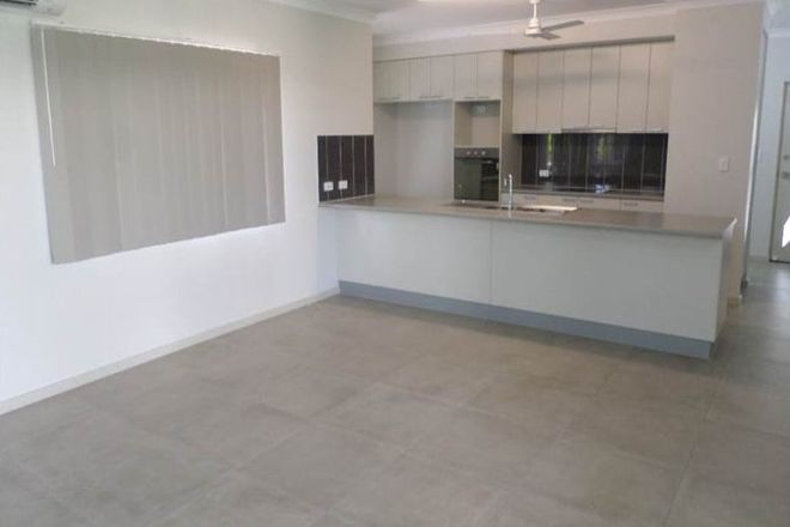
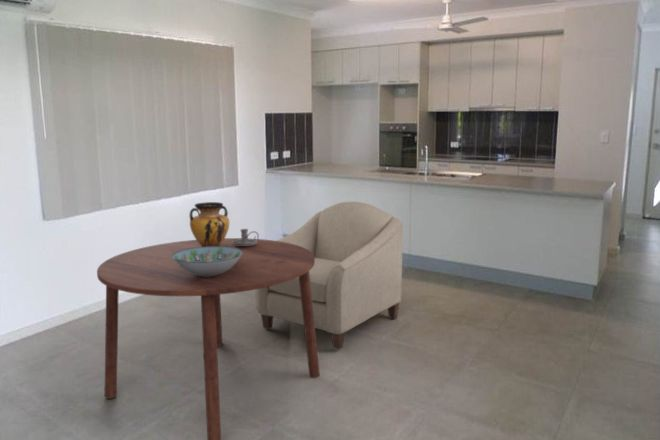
+ decorative bowl [172,246,243,277]
+ vase [189,201,230,247]
+ candle holder [232,228,260,246]
+ dining table [96,237,321,440]
+ chair [255,201,404,351]
